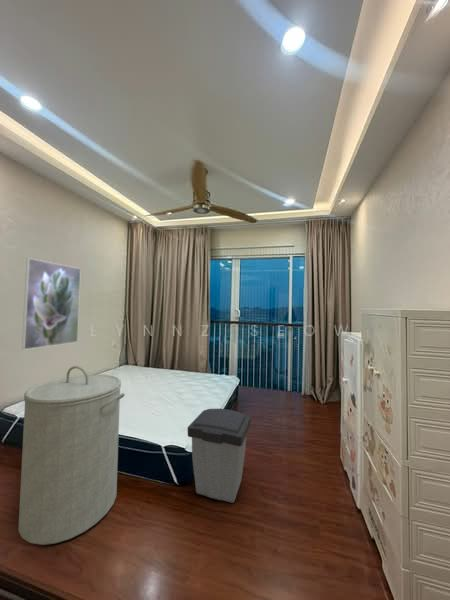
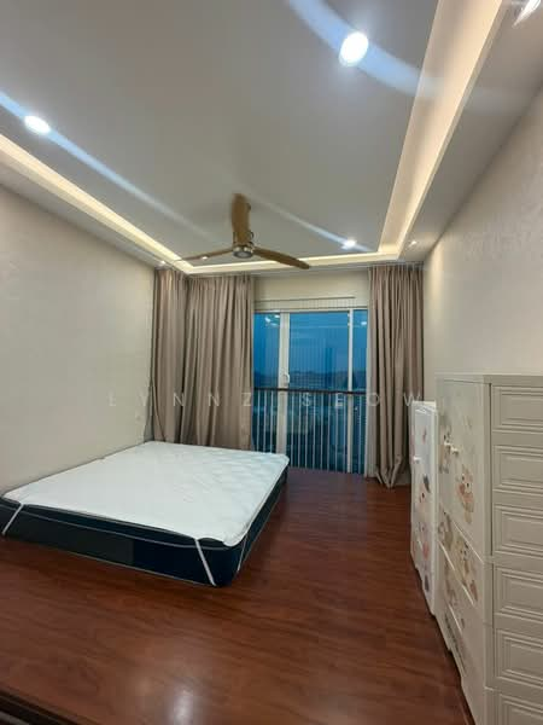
- trash can [187,408,252,504]
- laundry hamper [17,365,126,546]
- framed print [21,257,82,351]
